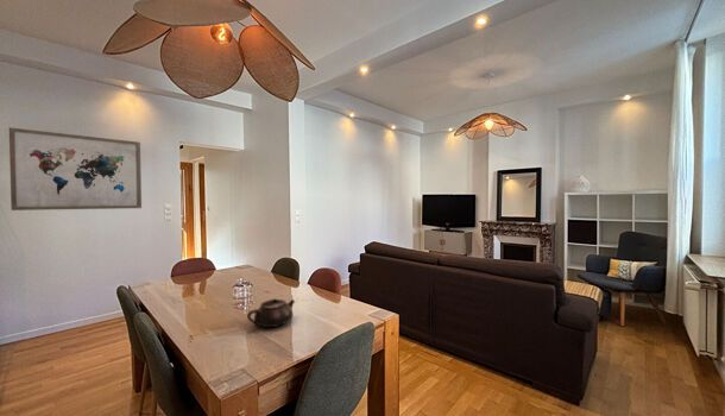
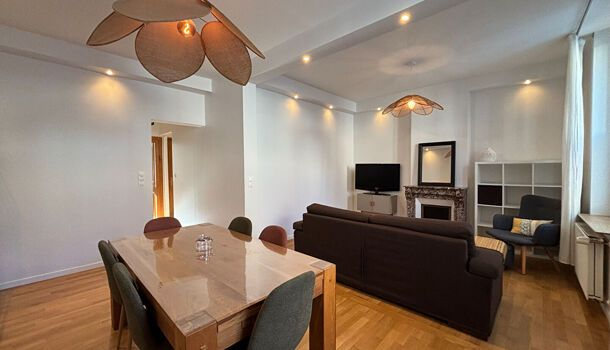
- teapot [246,297,296,328]
- wall art [8,126,143,212]
